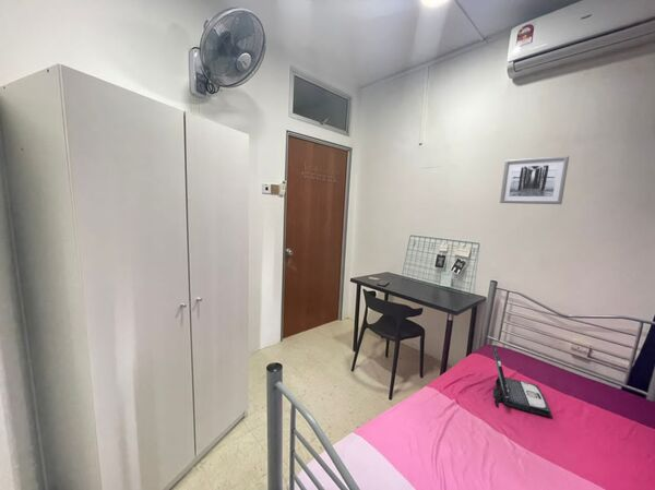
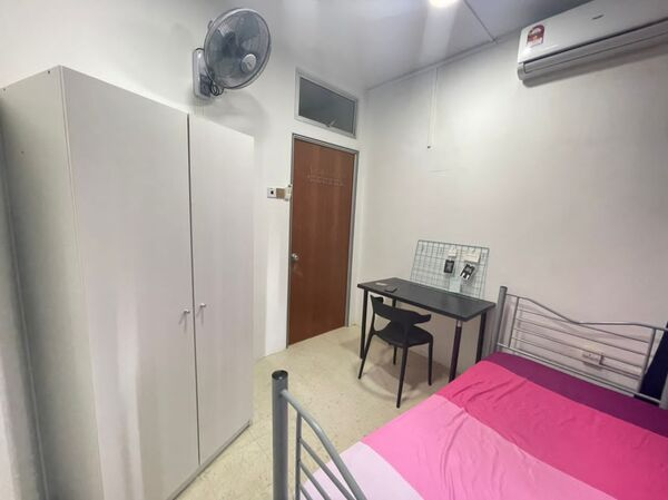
- laptop [491,343,552,417]
- wall art [499,155,570,205]
